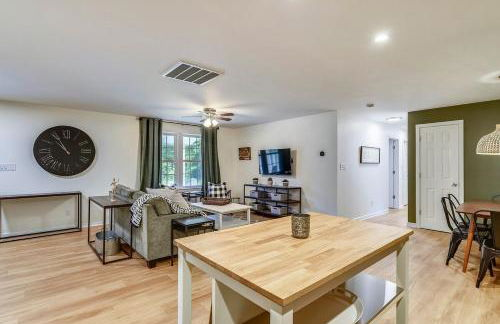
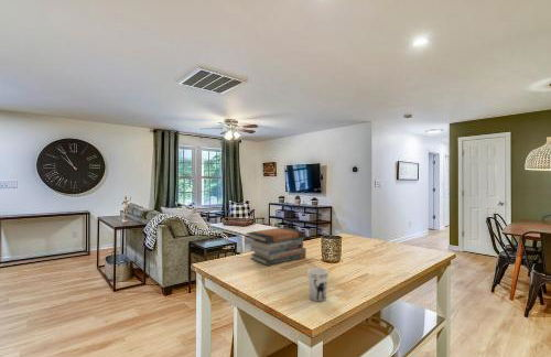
+ book stack [246,227,307,267]
+ cup [306,267,329,302]
